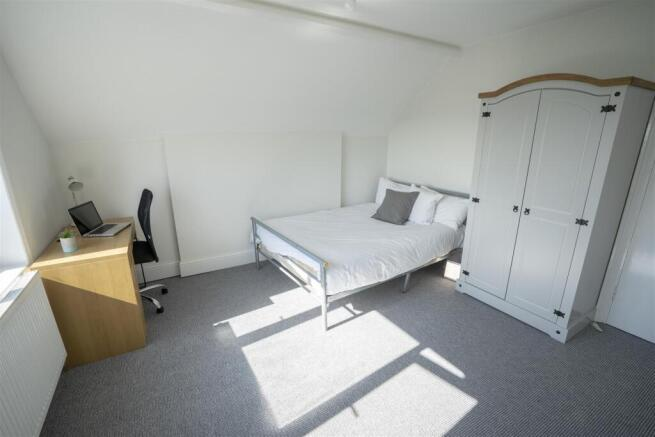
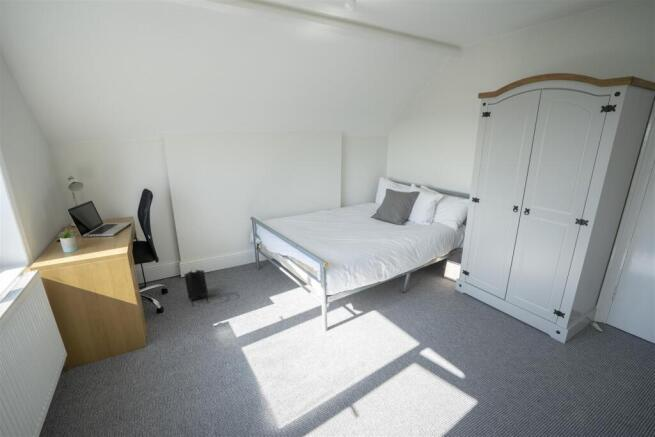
+ backpack [184,267,210,307]
